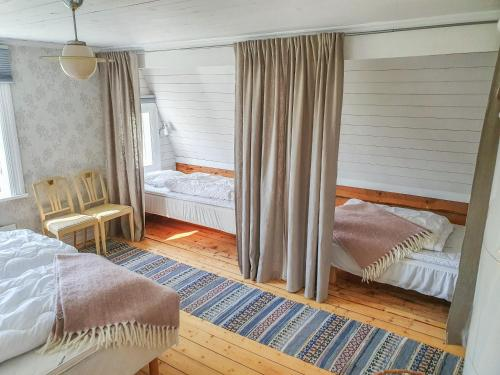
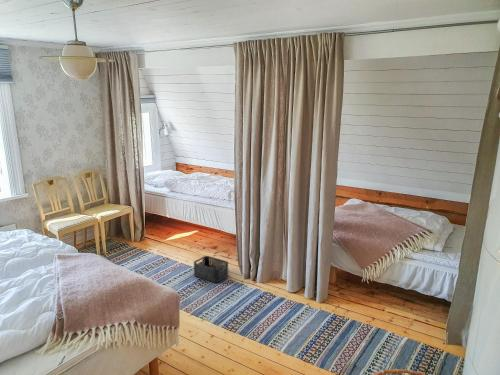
+ storage bin [193,255,229,283]
